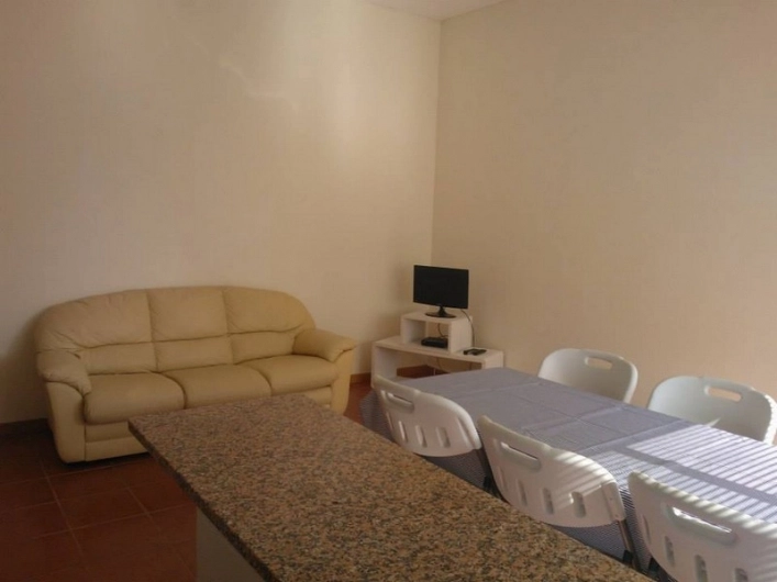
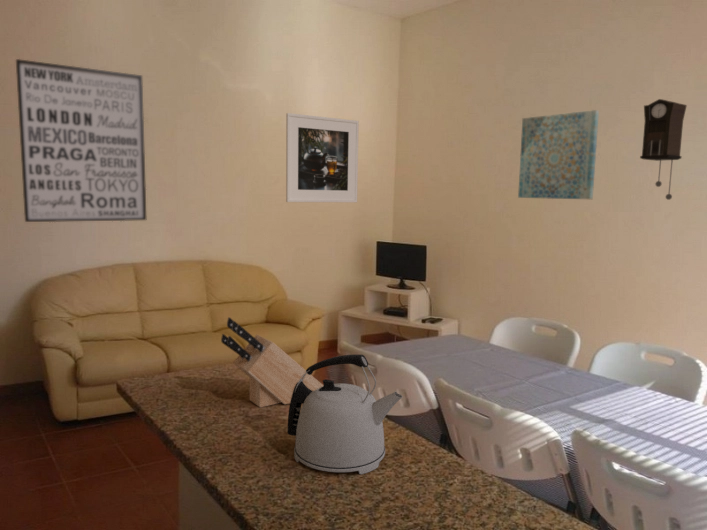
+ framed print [285,112,360,203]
+ kettle [287,354,404,475]
+ knife block [220,316,323,408]
+ wall art [15,58,147,223]
+ pendulum clock [639,98,688,201]
+ wall art [517,109,600,200]
